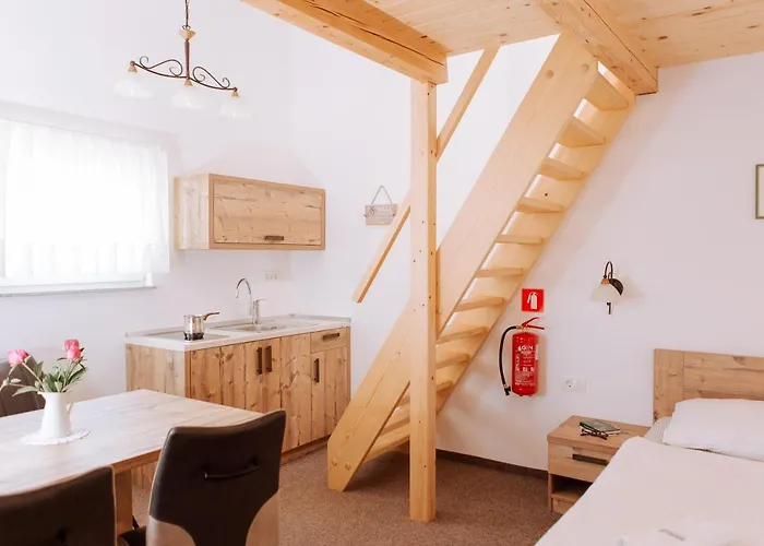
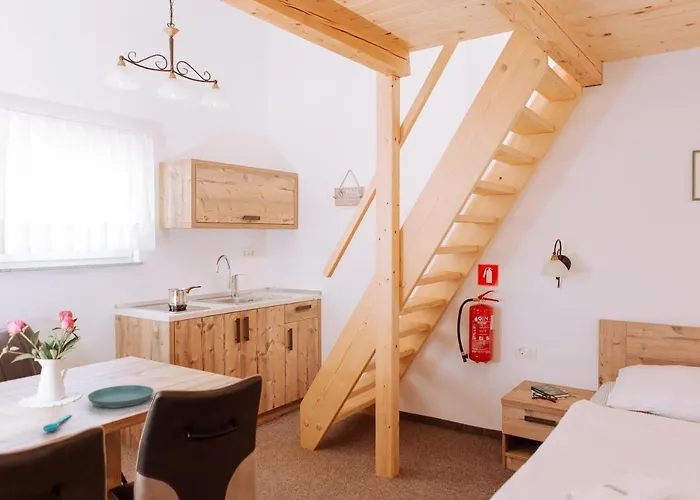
+ saucer [87,384,155,409]
+ spoon [42,414,73,433]
